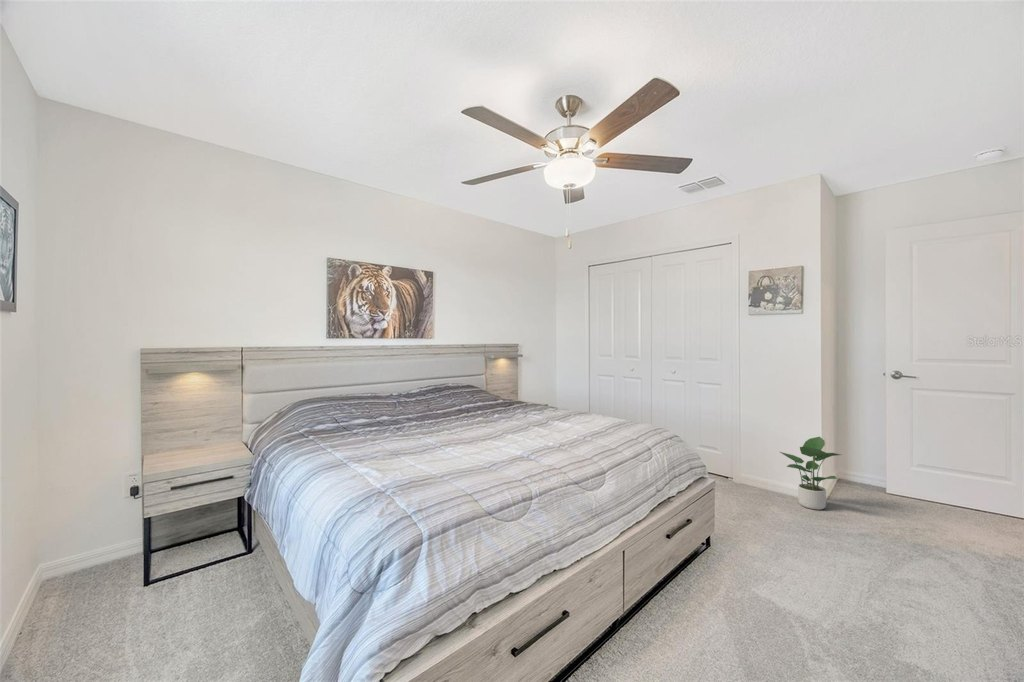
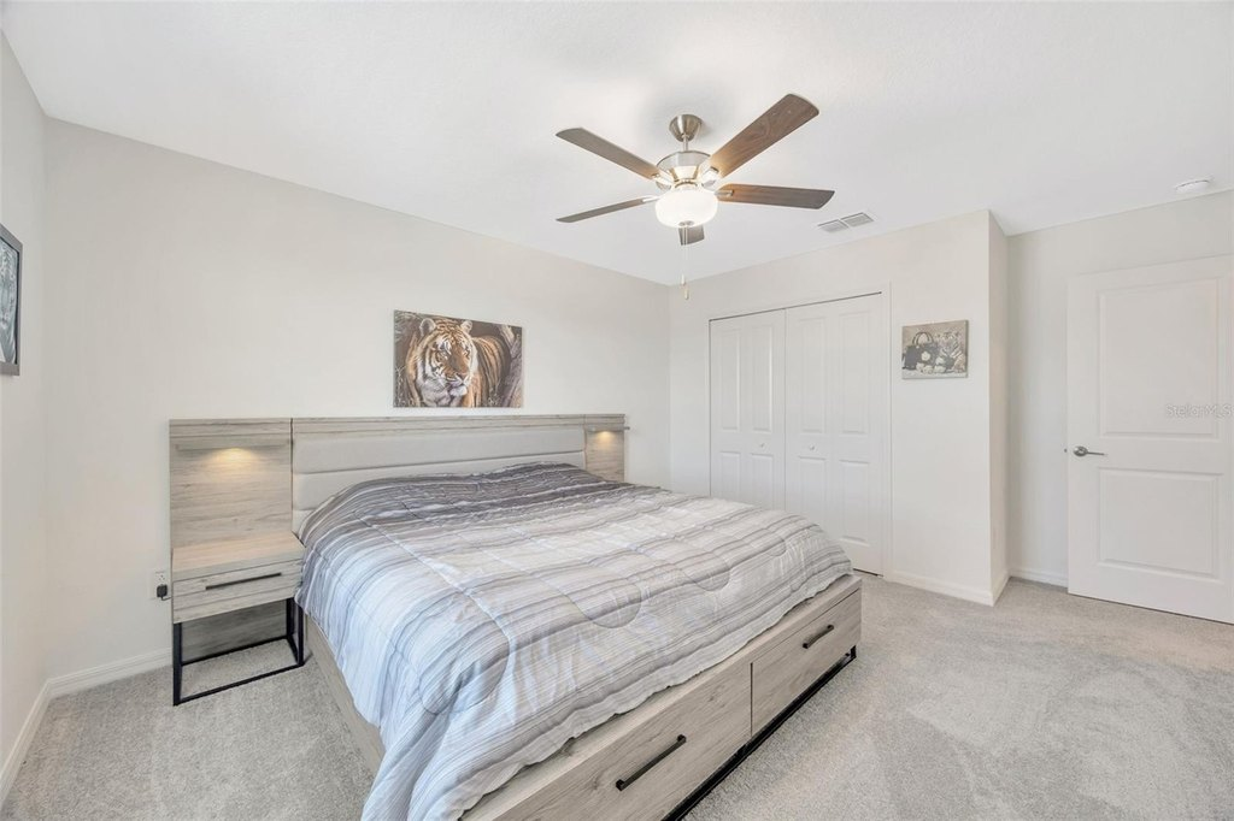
- potted plant [779,436,842,511]
